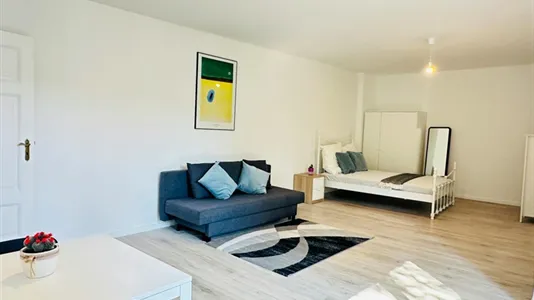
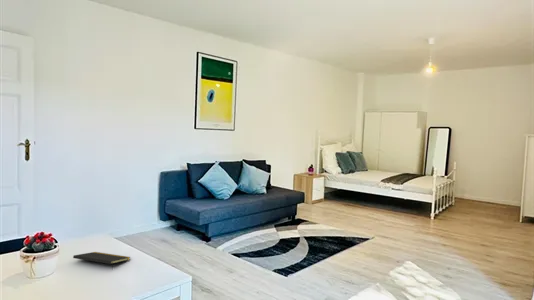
+ notepad [72,251,131,271]
